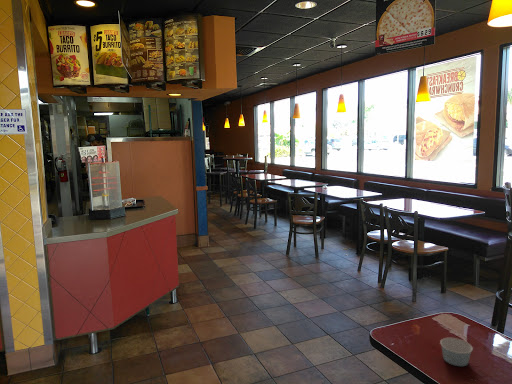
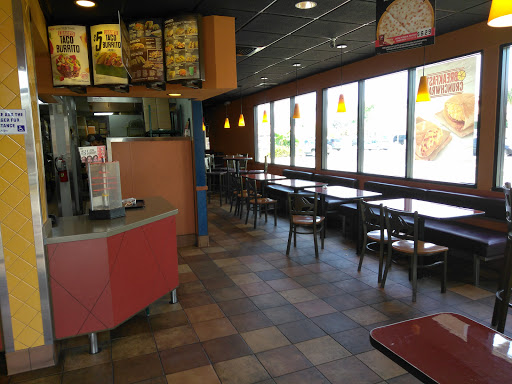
- paper cup [439,337,474,367]
